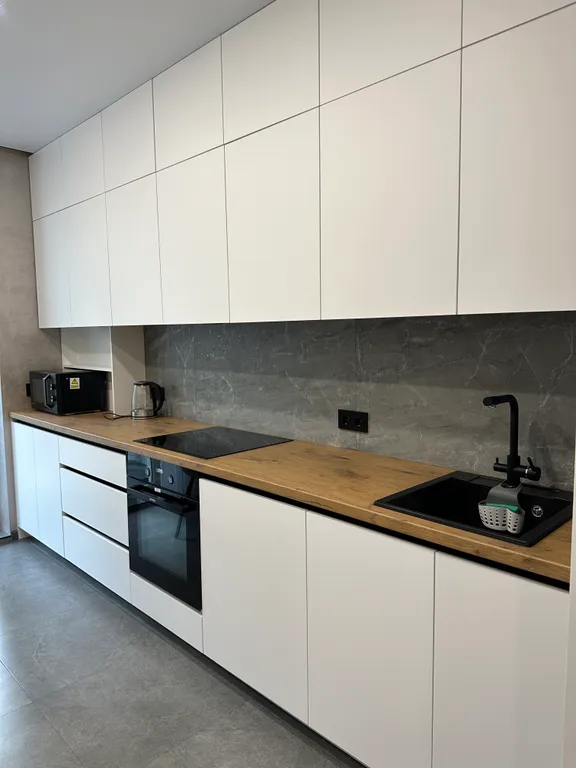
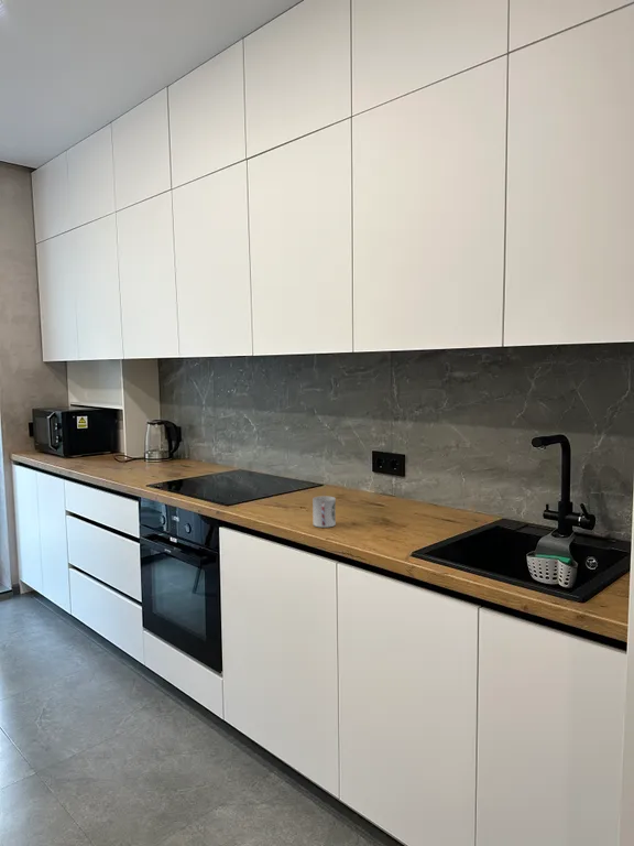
+ cup [311,495,337,529]
